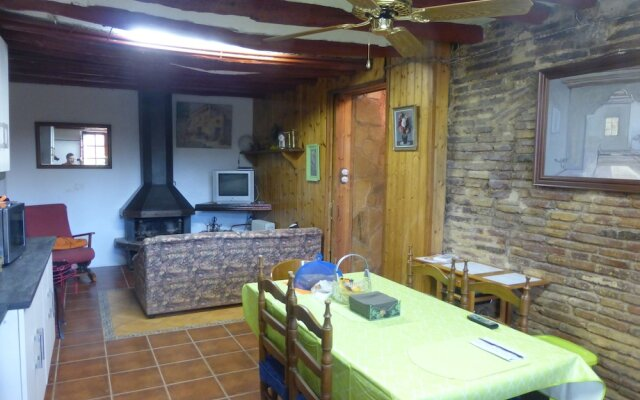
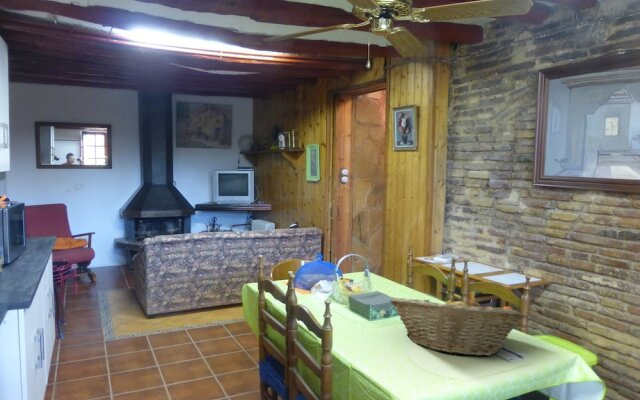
+ fruit basket [390,293,524,357]
